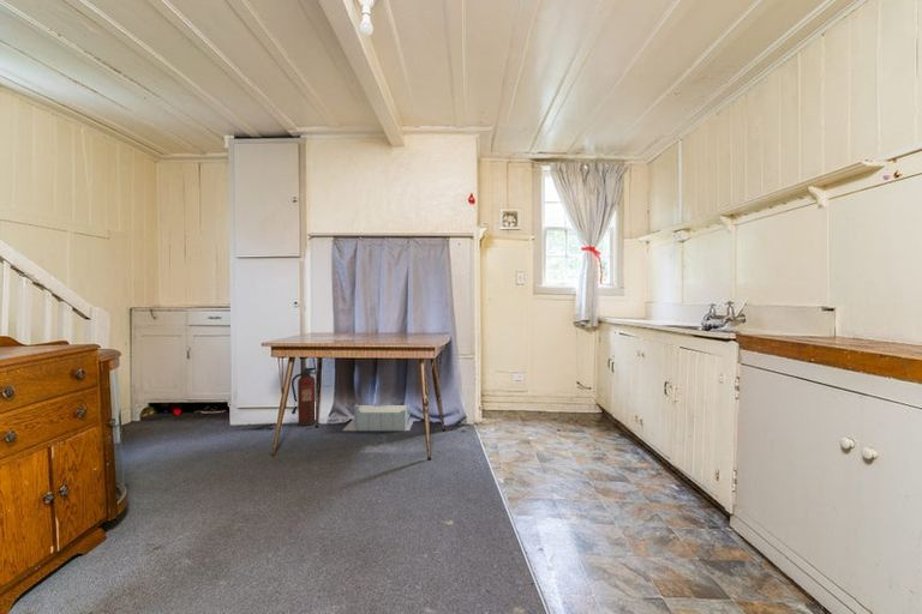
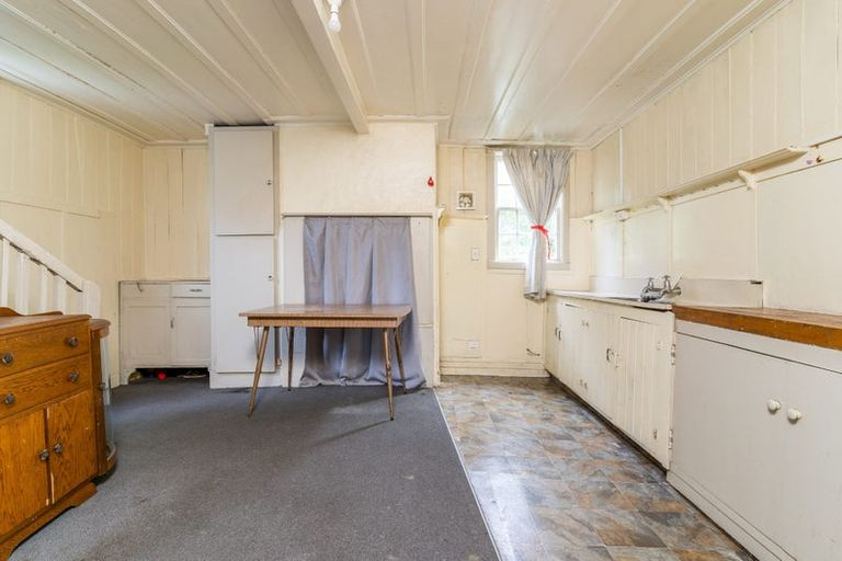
- storage bin [342,403,414,432]
- fire extinguisher [291,367,317,427]
